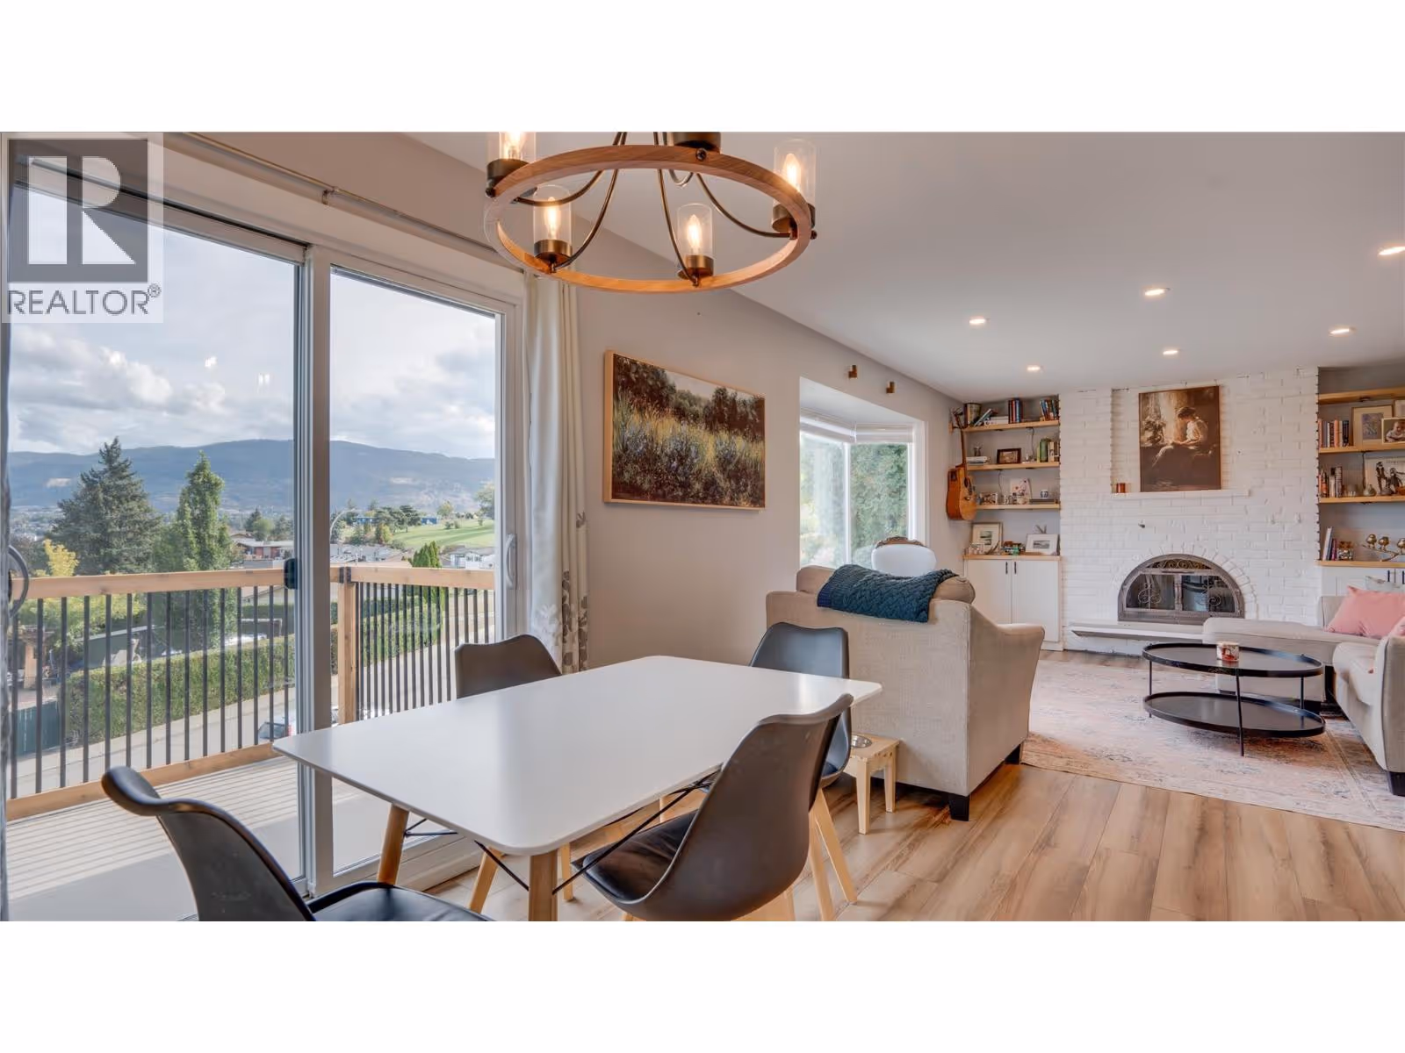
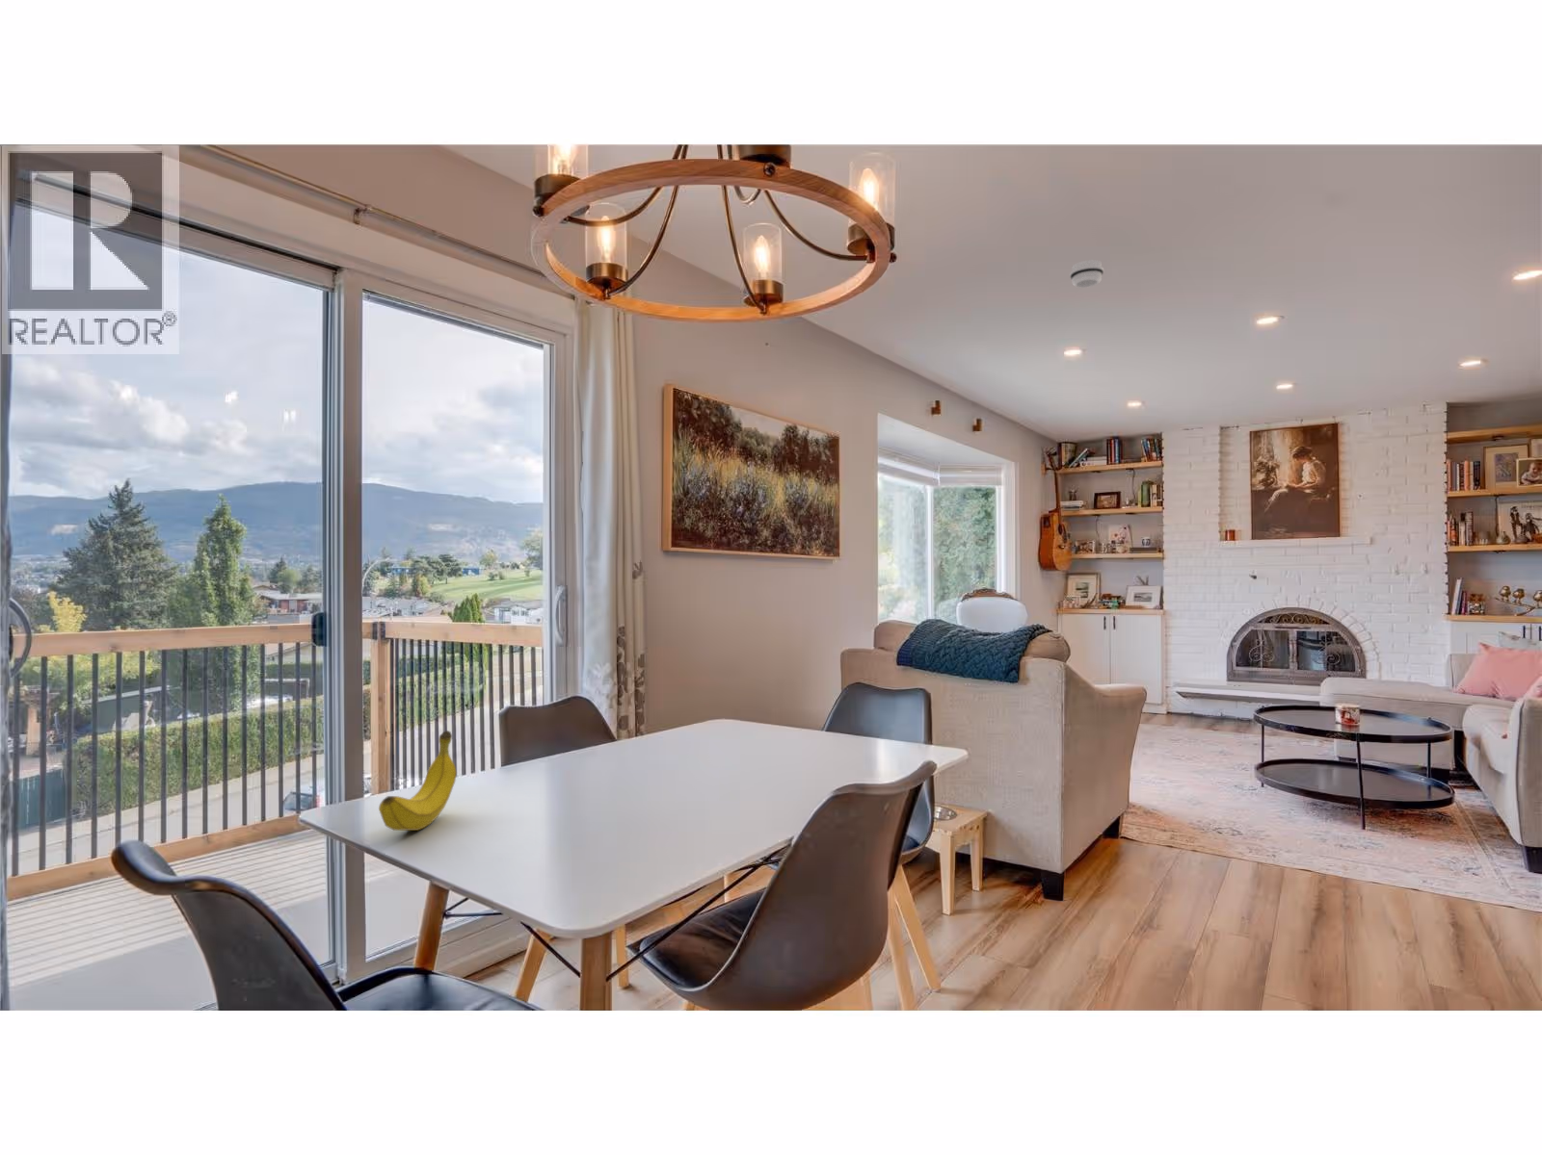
+ smoke detector [1068,258,1105,289]
+ fruit [378,729,458,831]
